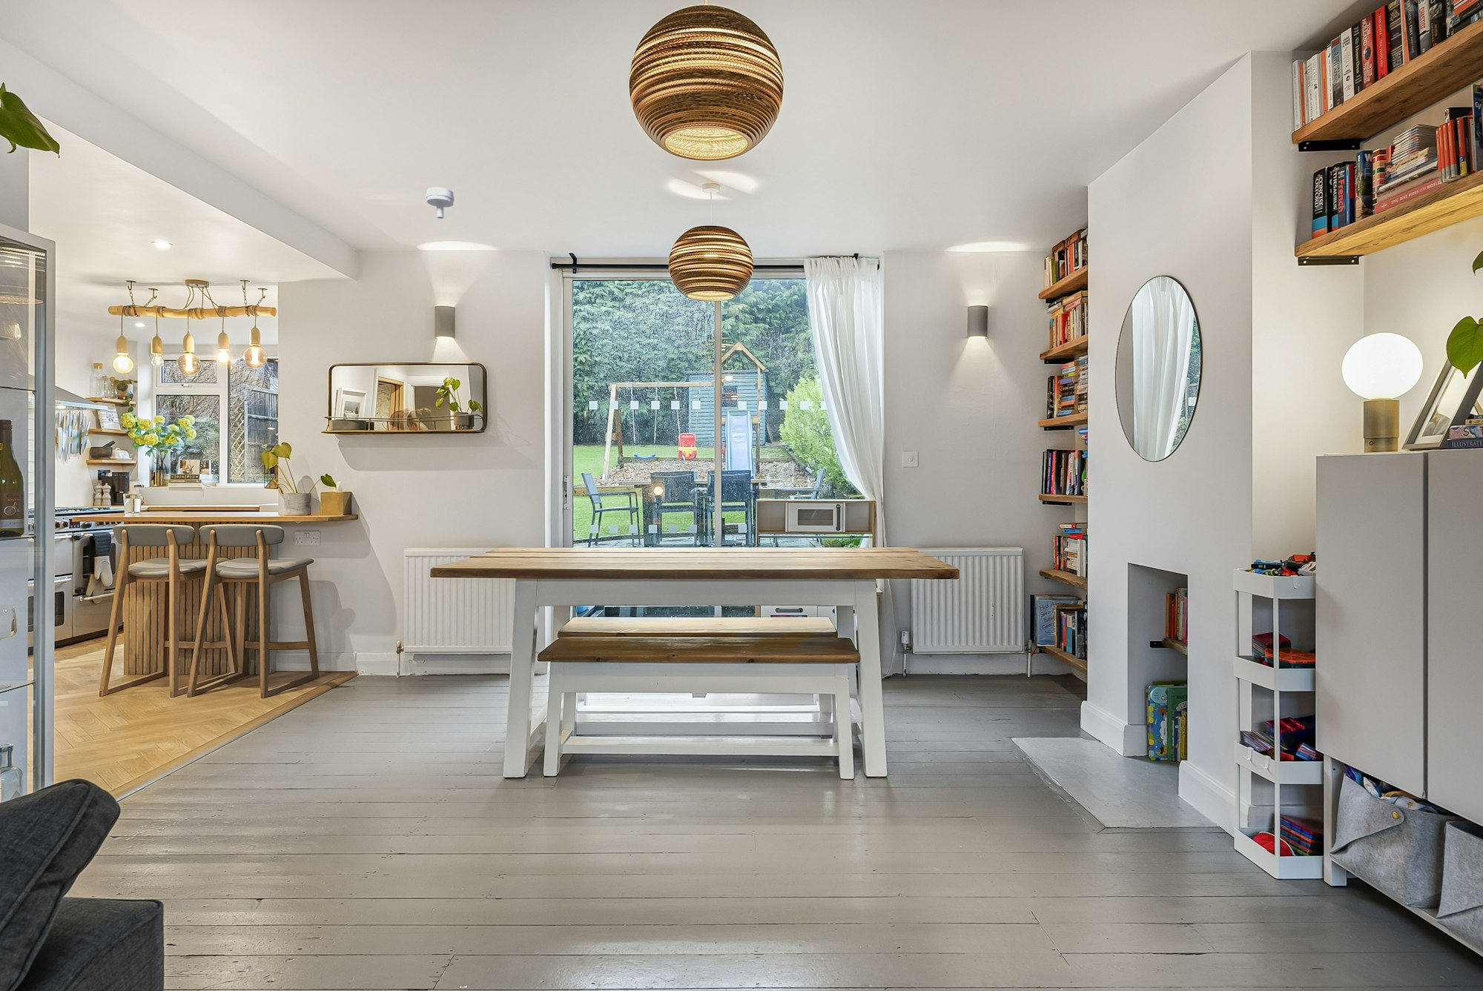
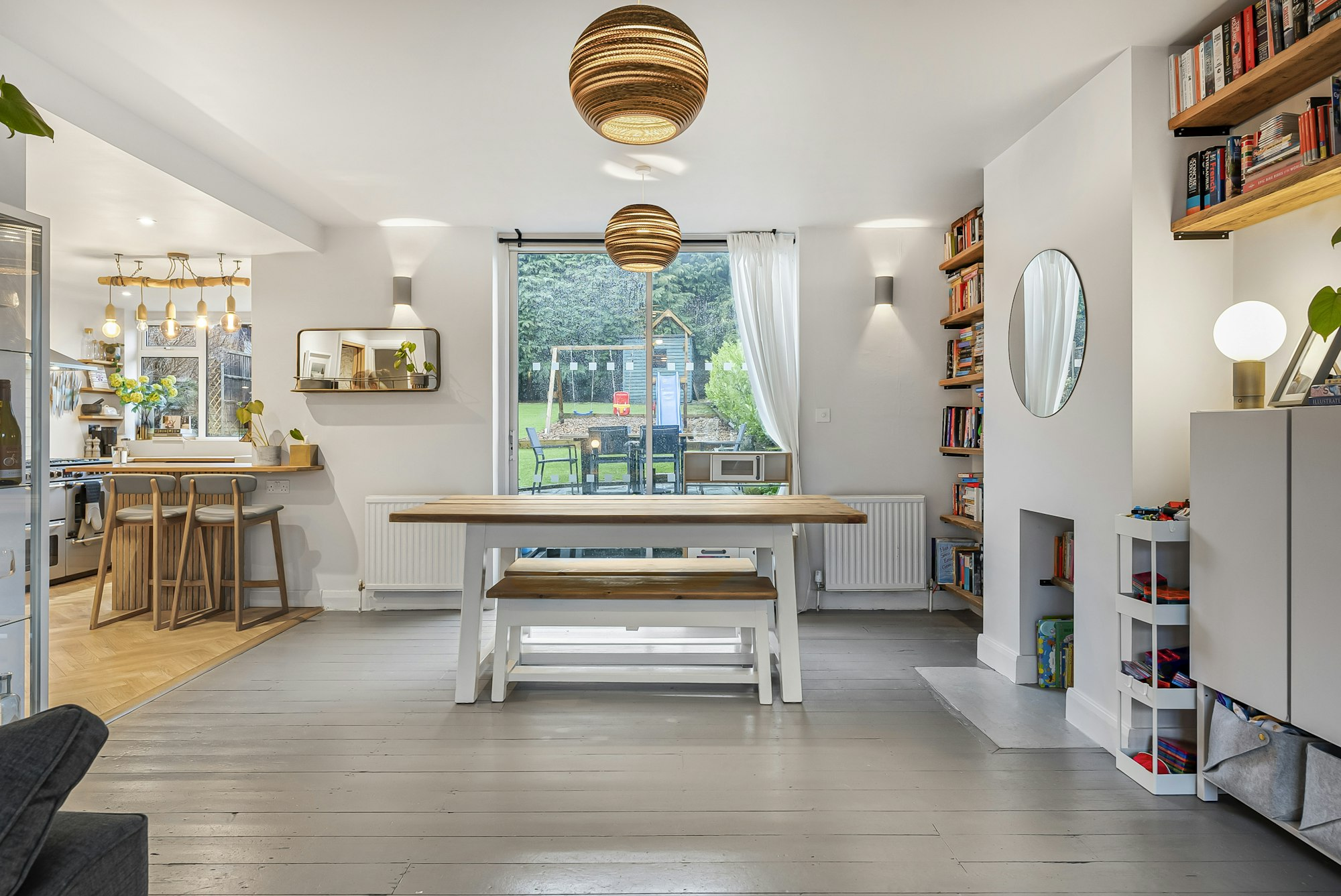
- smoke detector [426,187,455,219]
